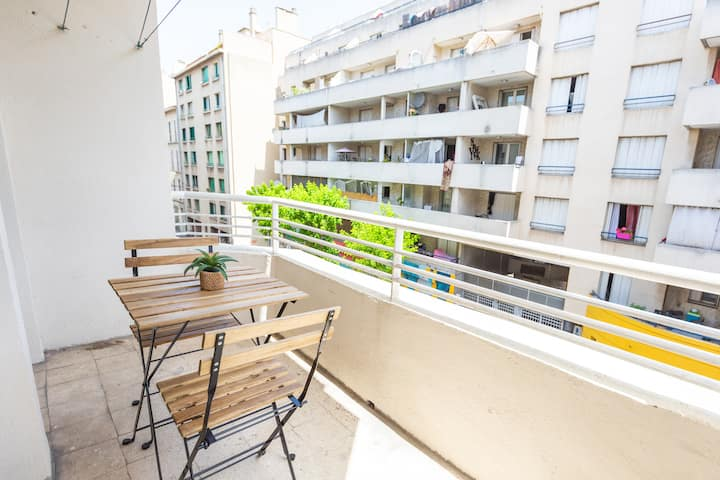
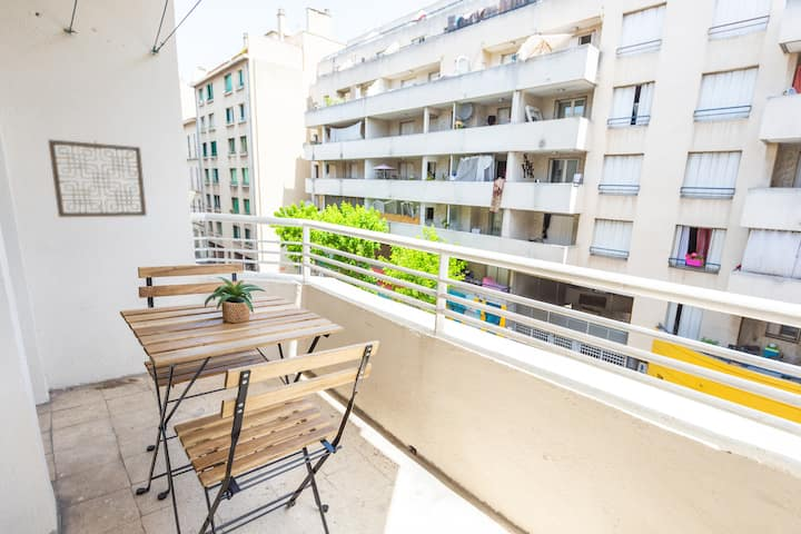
+ wall art [47,138,148,218]
